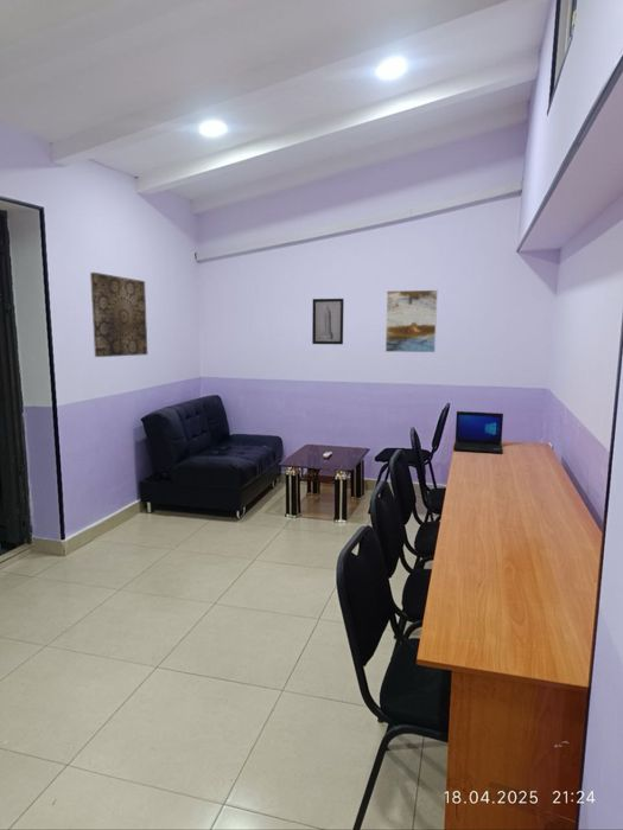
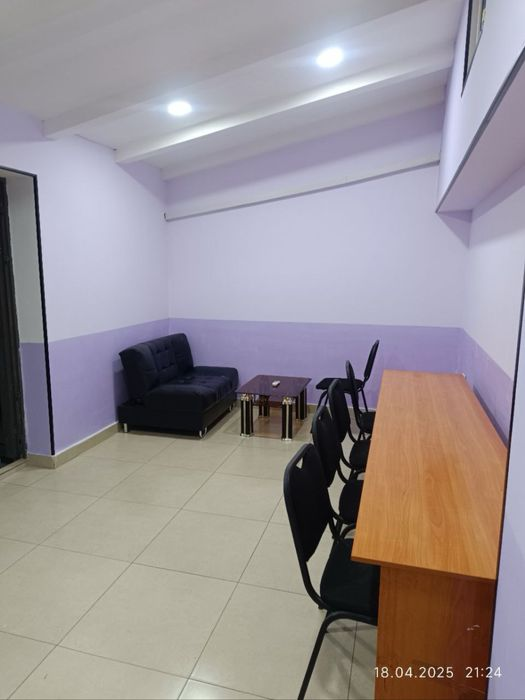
- wall art [89,272,148,358]
- wall art [311,298,345,345]
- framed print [384,289,439,353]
- laptop [452,410,504,454]
